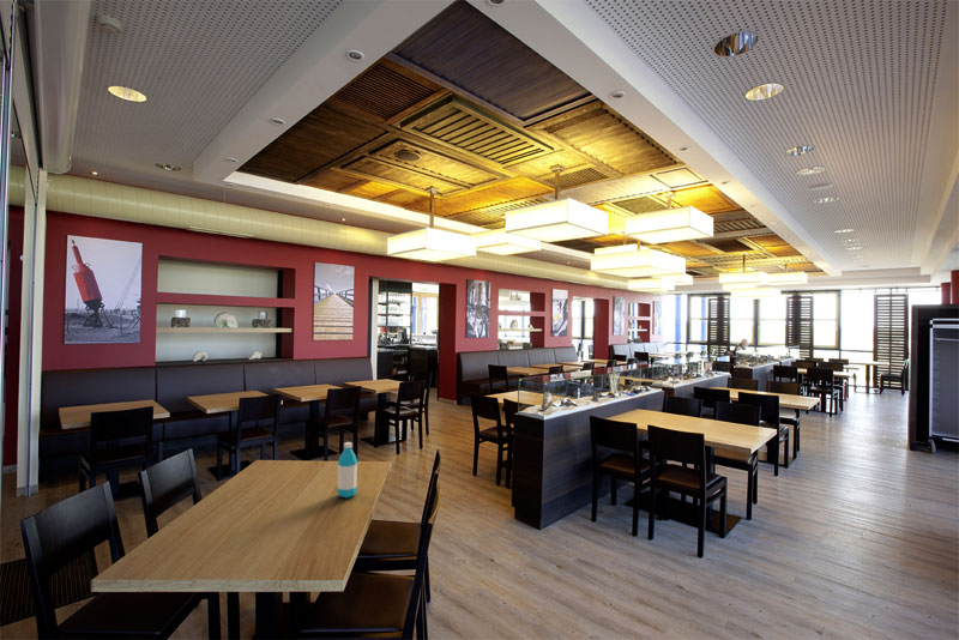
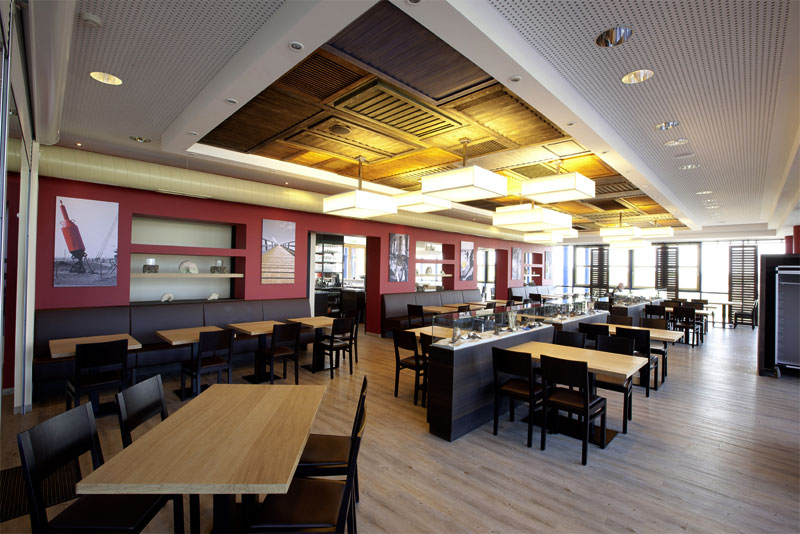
- water bottle [336,441,358,499]
